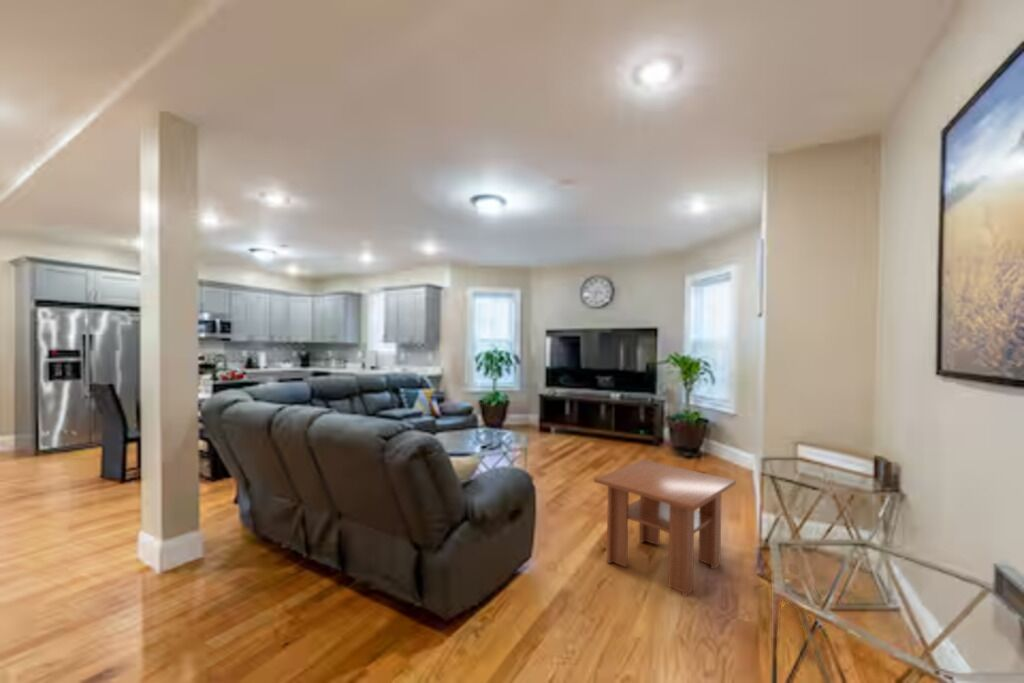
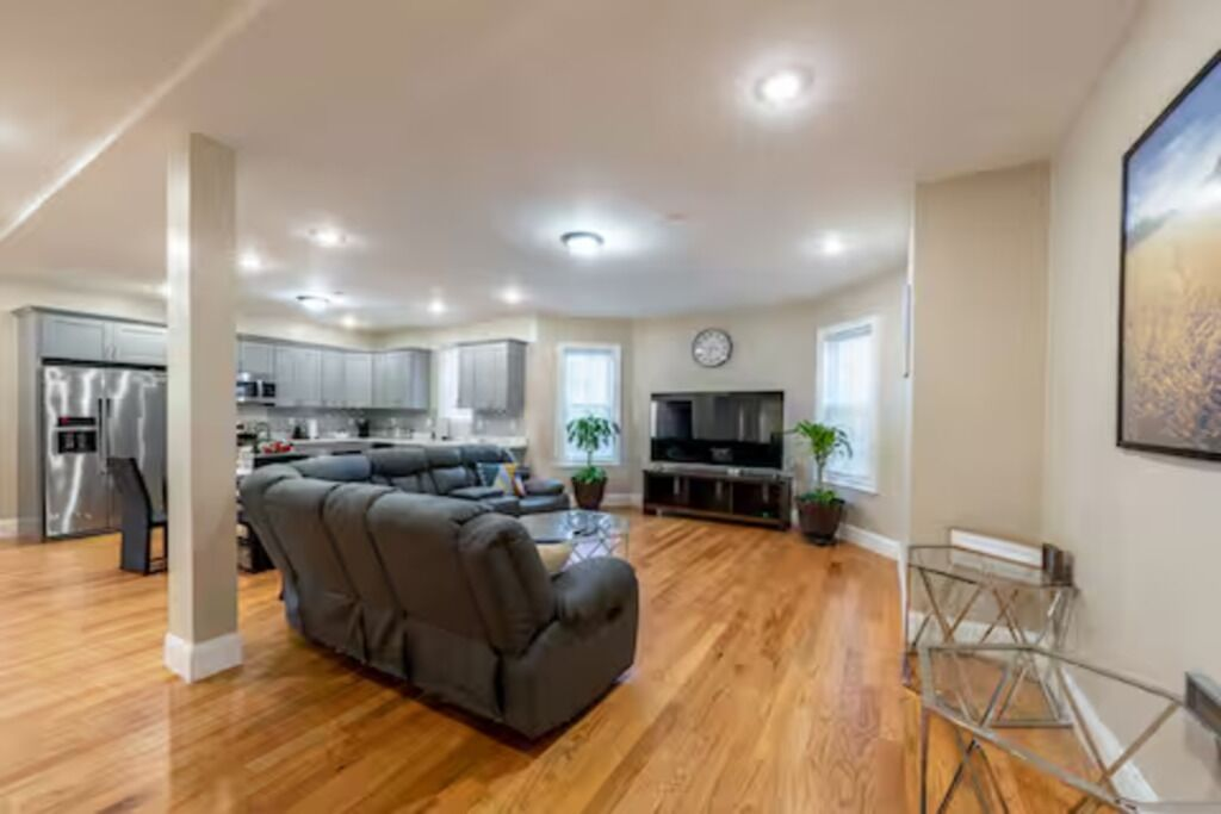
- coffee table [593,459,737,597]
